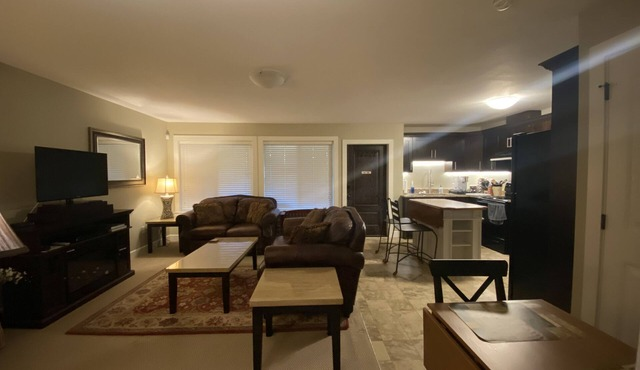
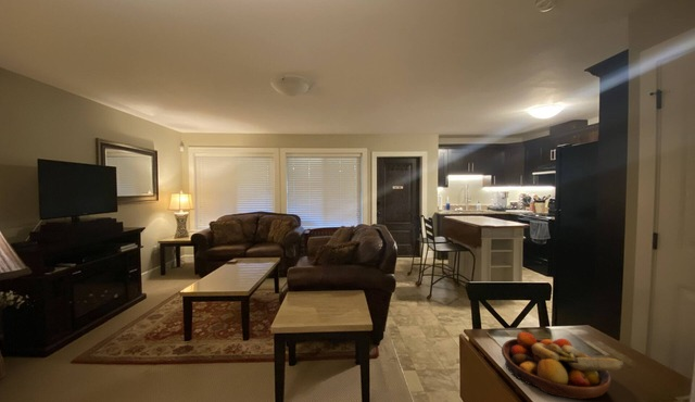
+ fruit bowl [501,331,626,400]
